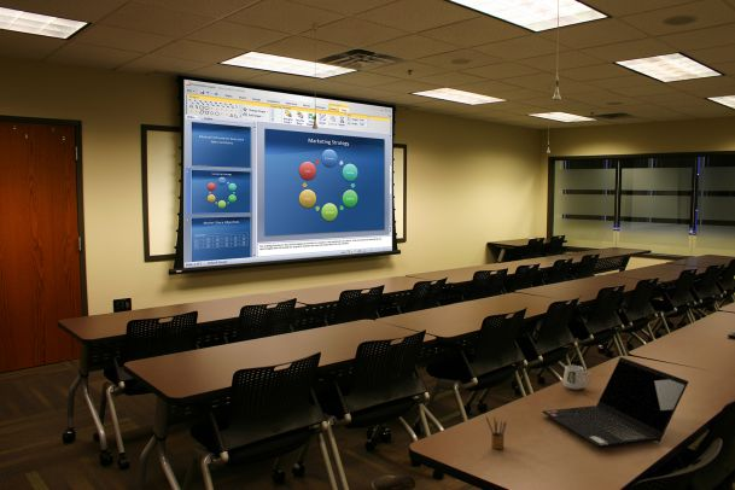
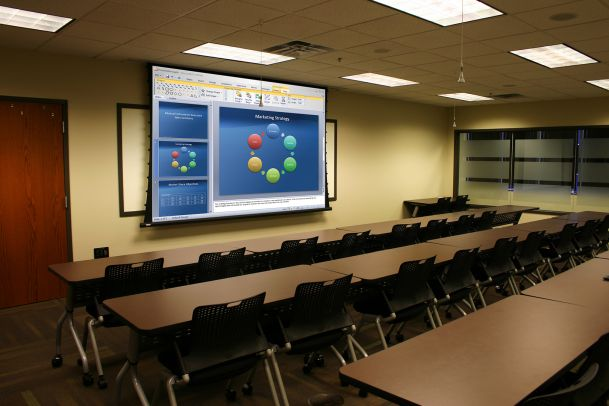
- pencil box [485,415,508,450]
- mug [562,364,594,391]
- laptop computer [541,356,689,449]
